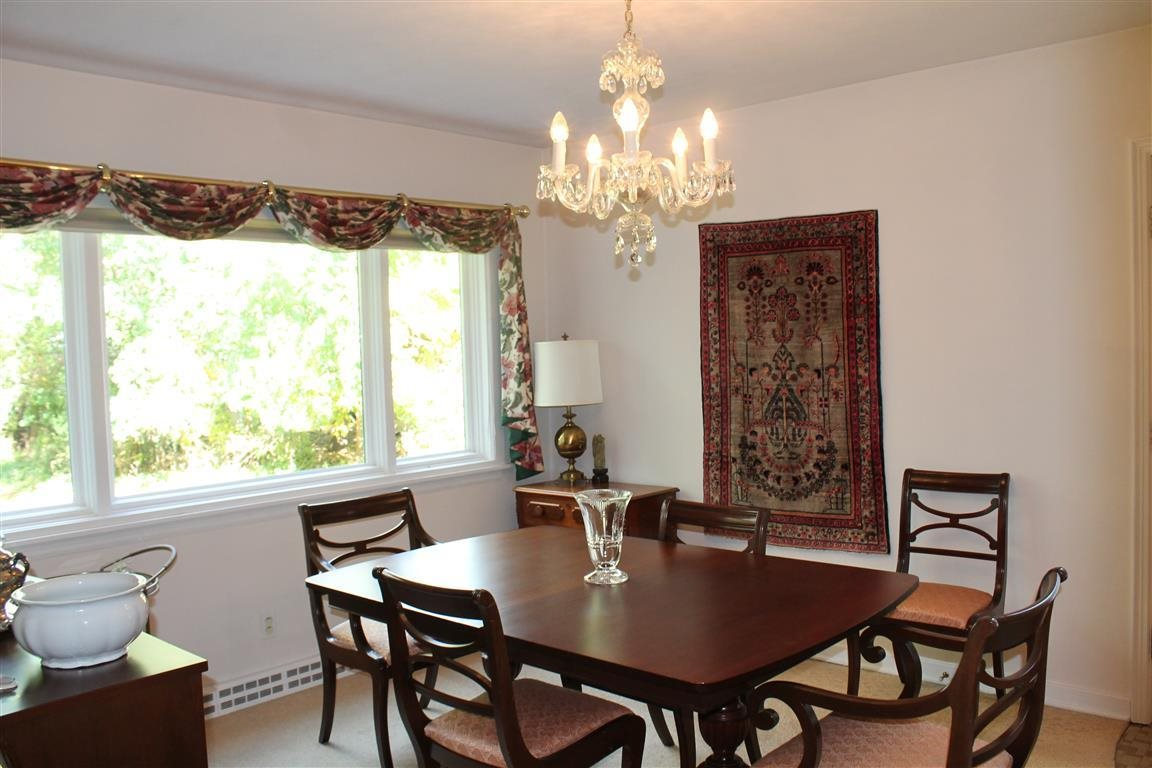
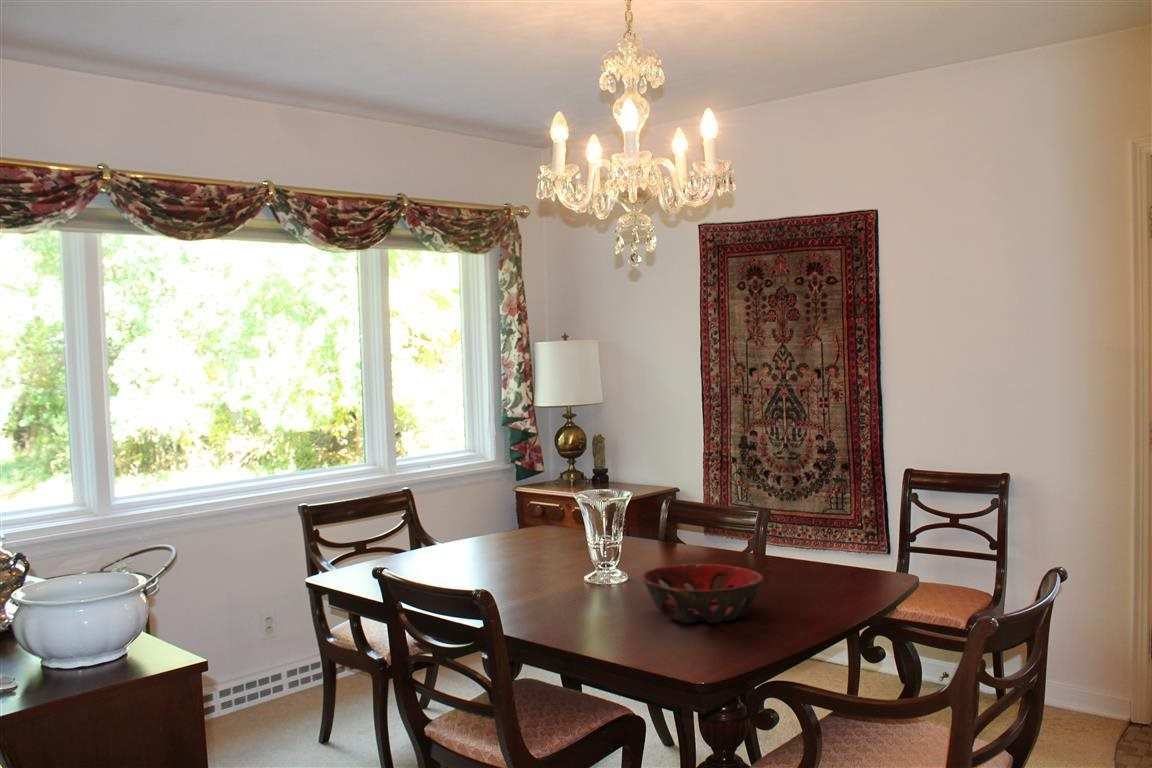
+ decorative bowl [640,563,765,624]
